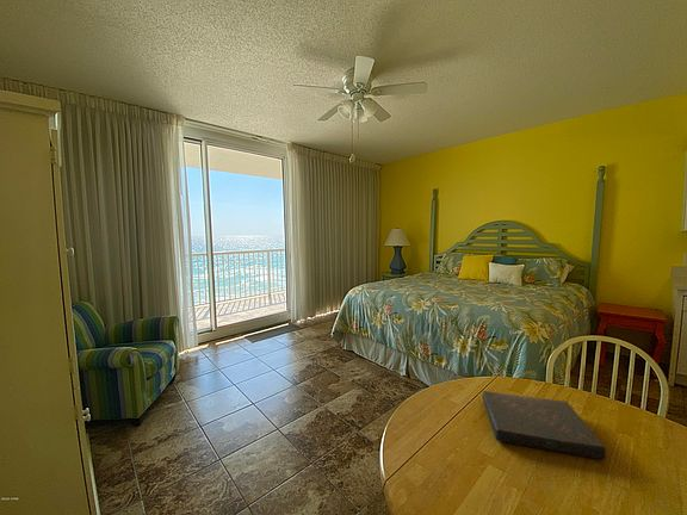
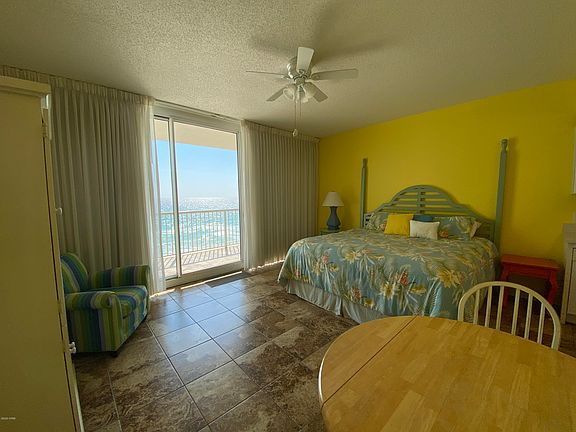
- book [482,390,607,460]
